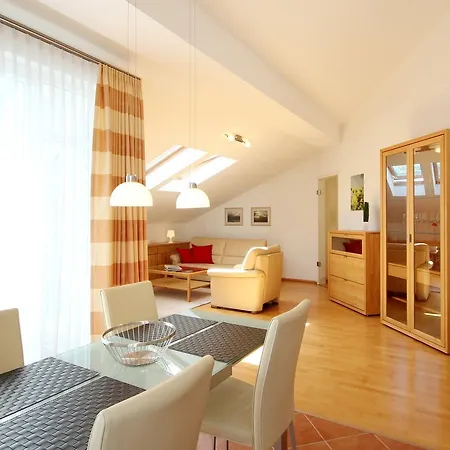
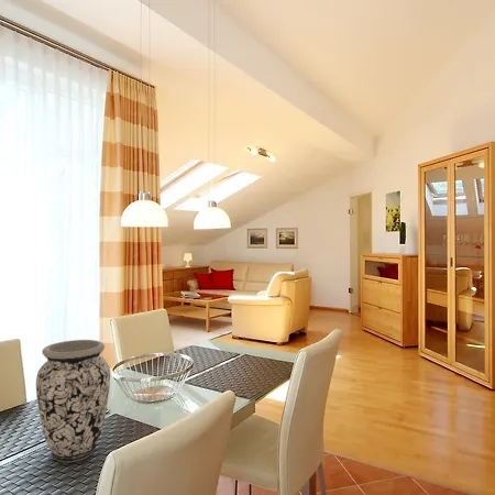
+ vase [35,339,111,464]
